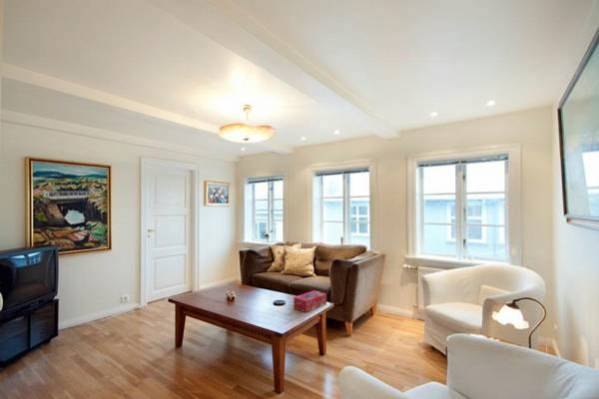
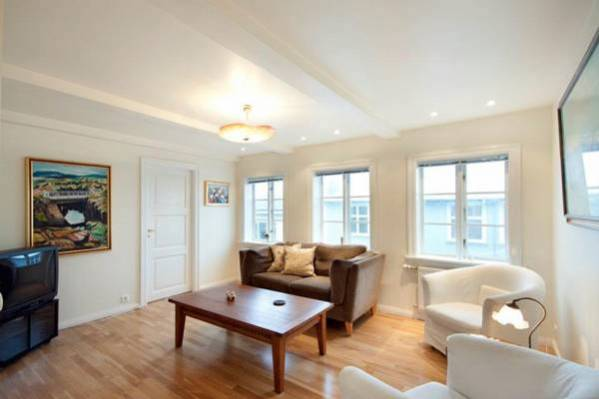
- tissue box [293,289,328,313]
